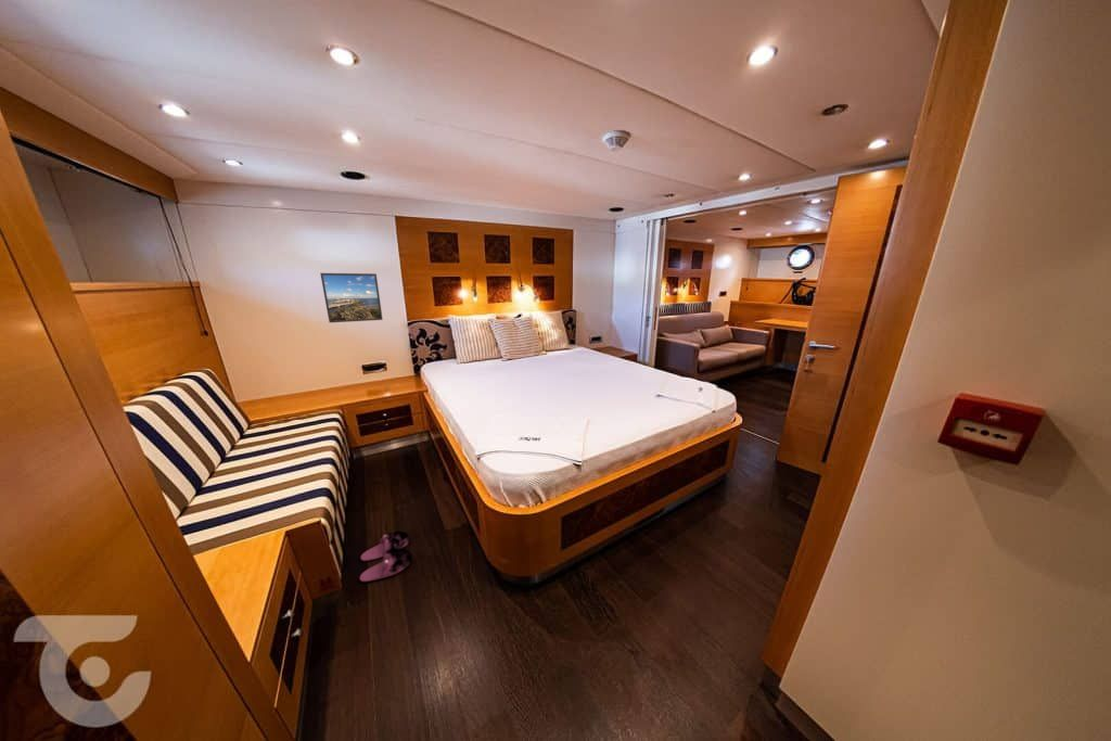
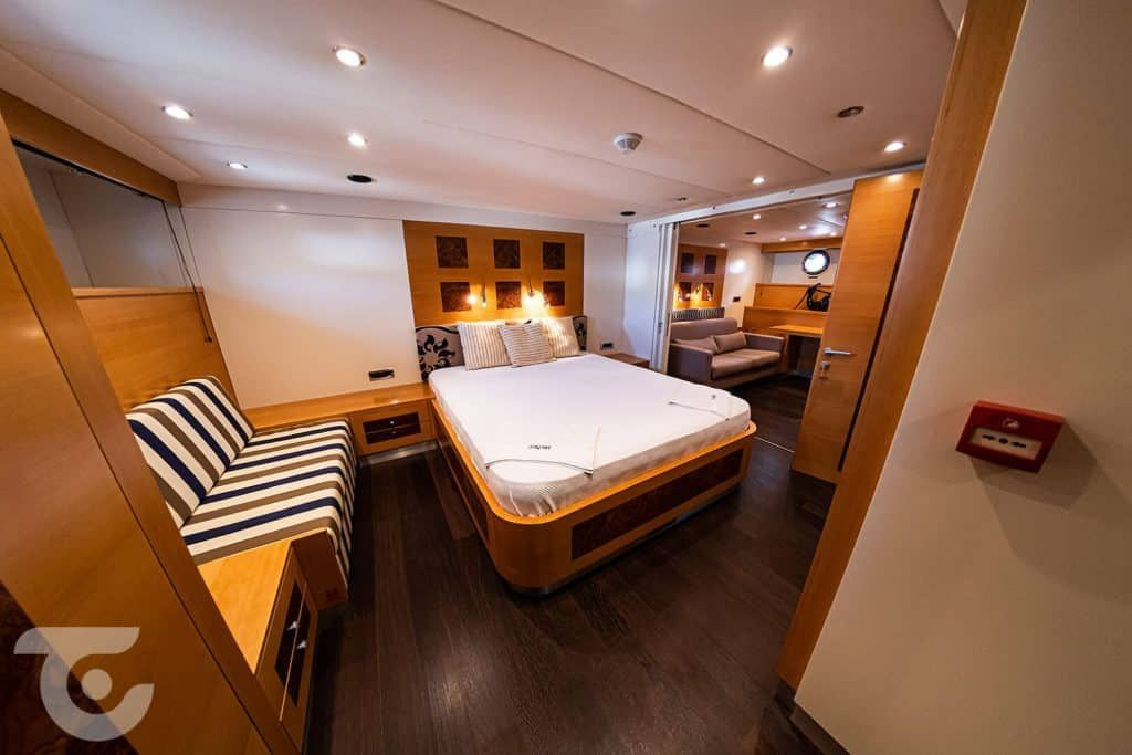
- slippers [359,529,413,583]
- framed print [319,272,384,323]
